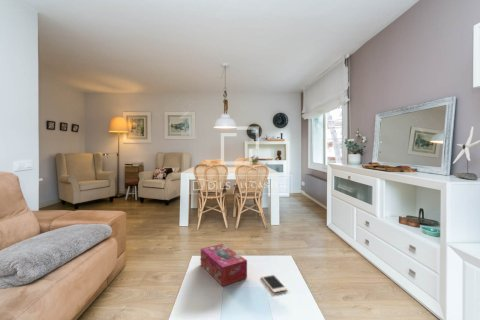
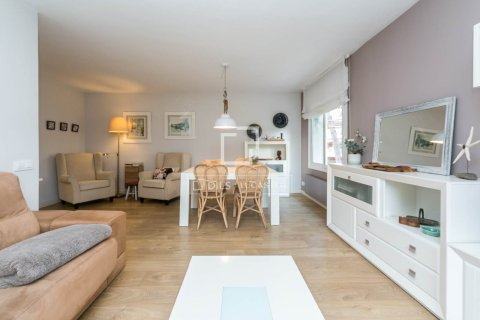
- tissue box [200,243,248,287]
- cell phone [260,273,288,294]
